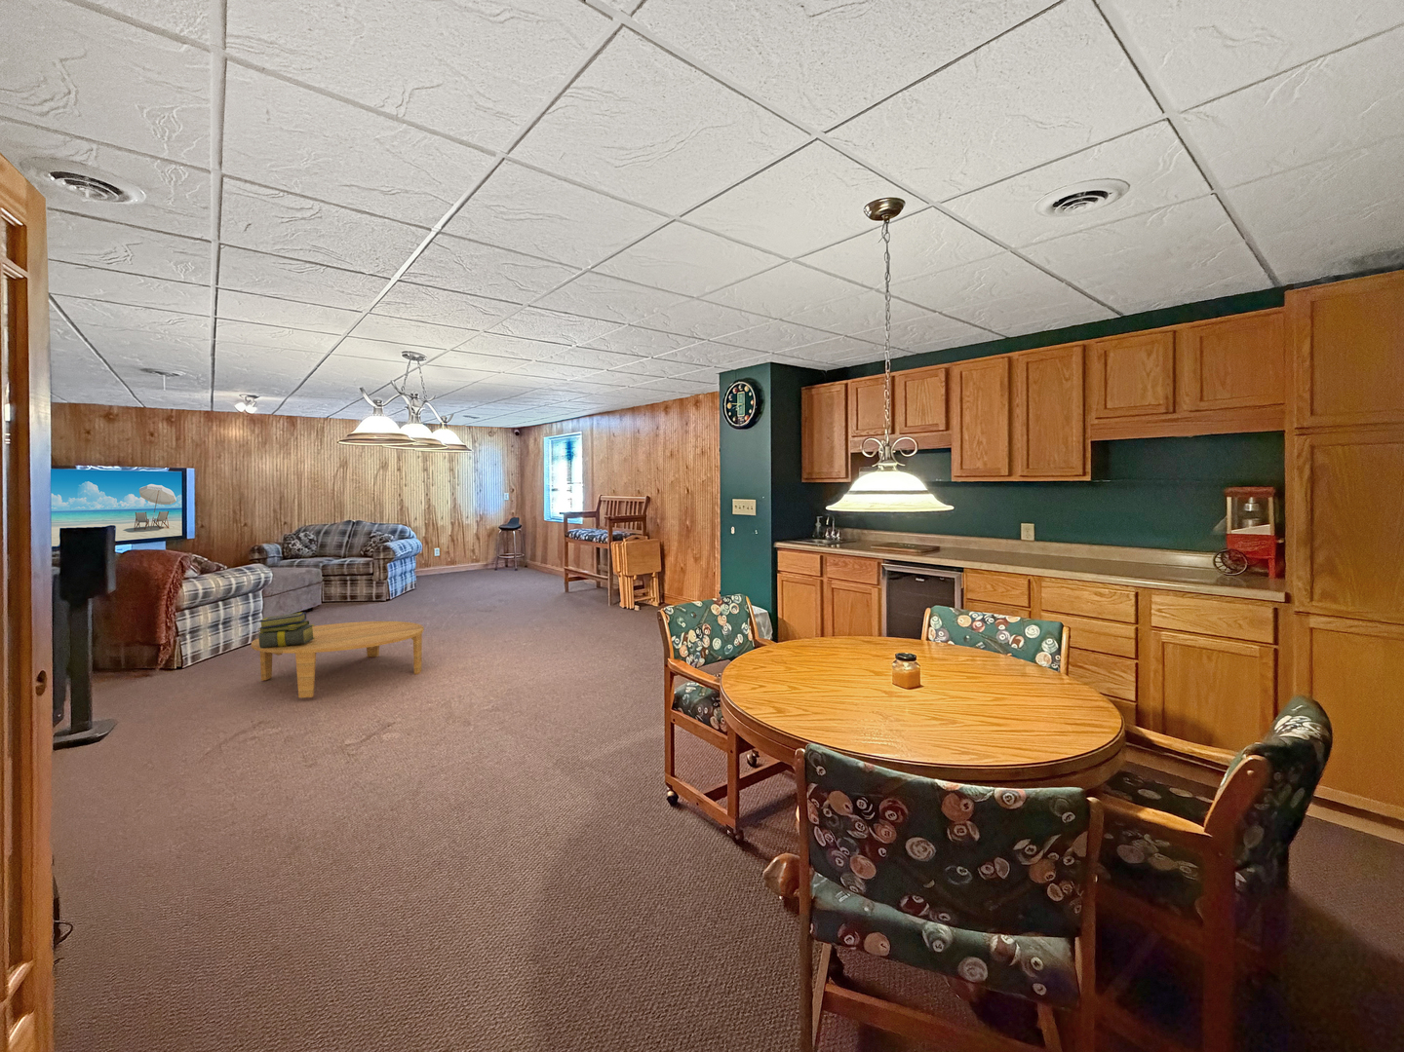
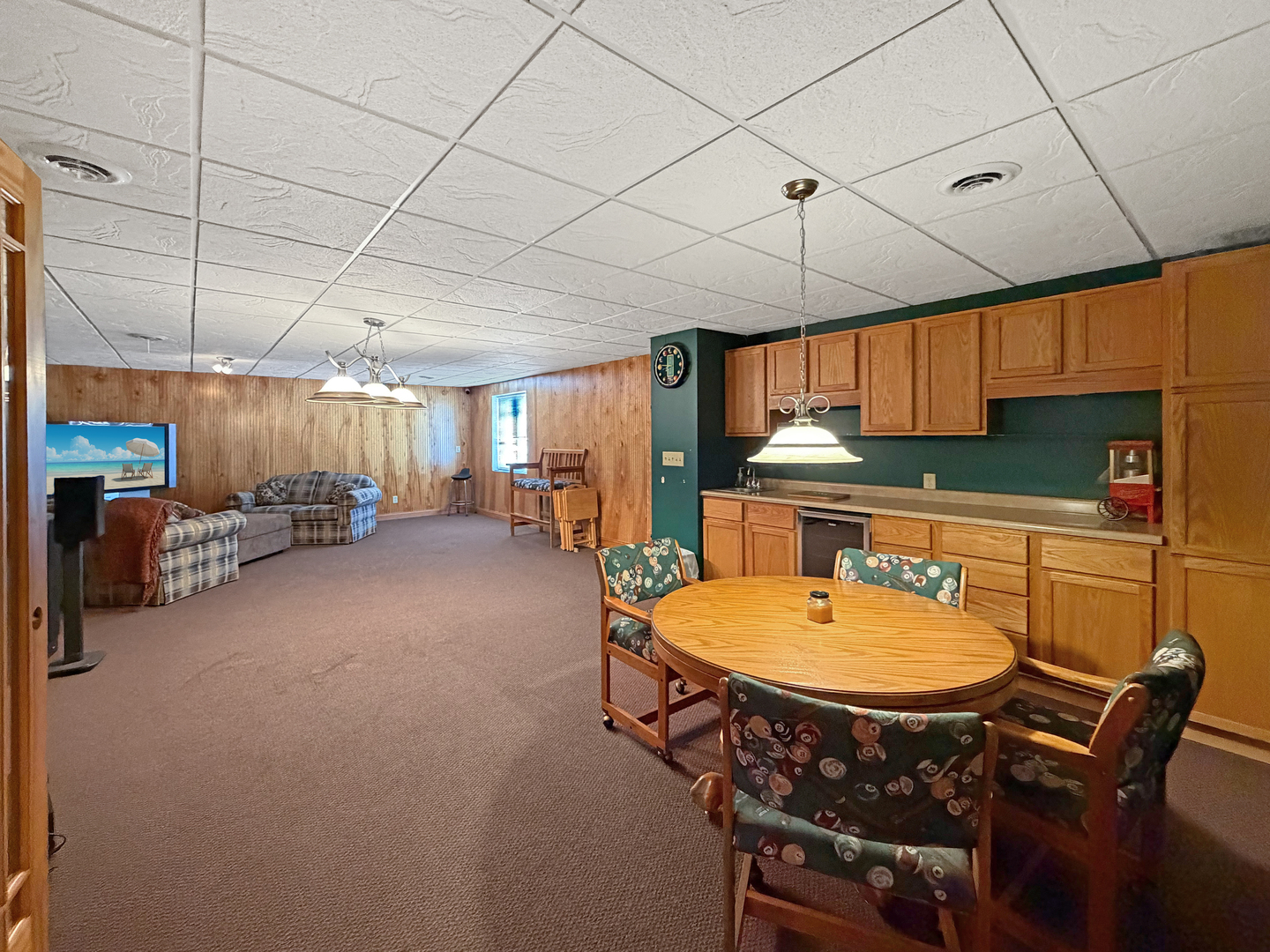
- stack of books [258,612,315,648]
- coffee table [251,621,426,698]
